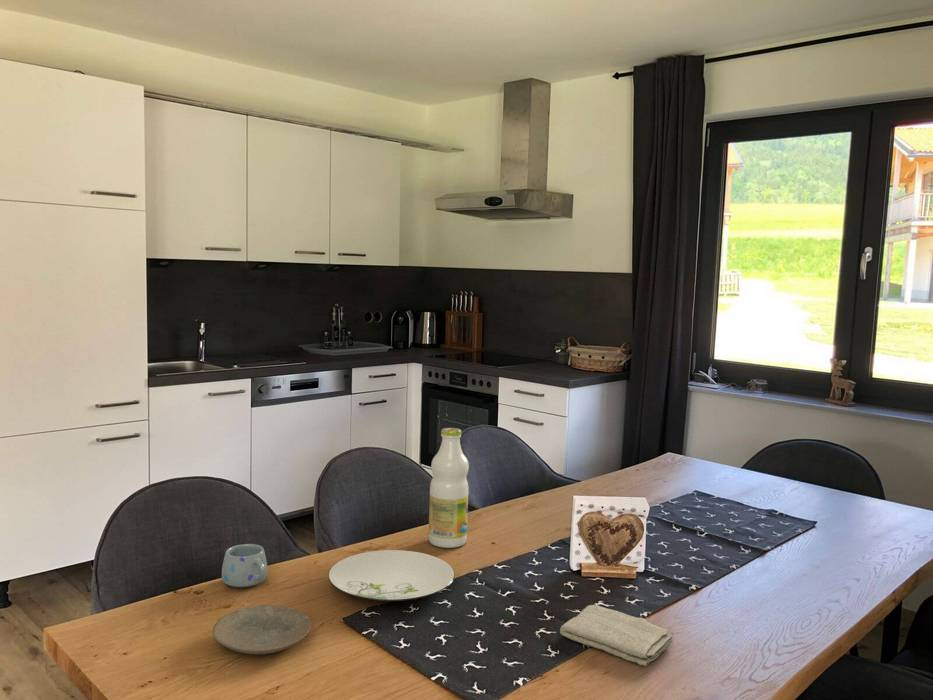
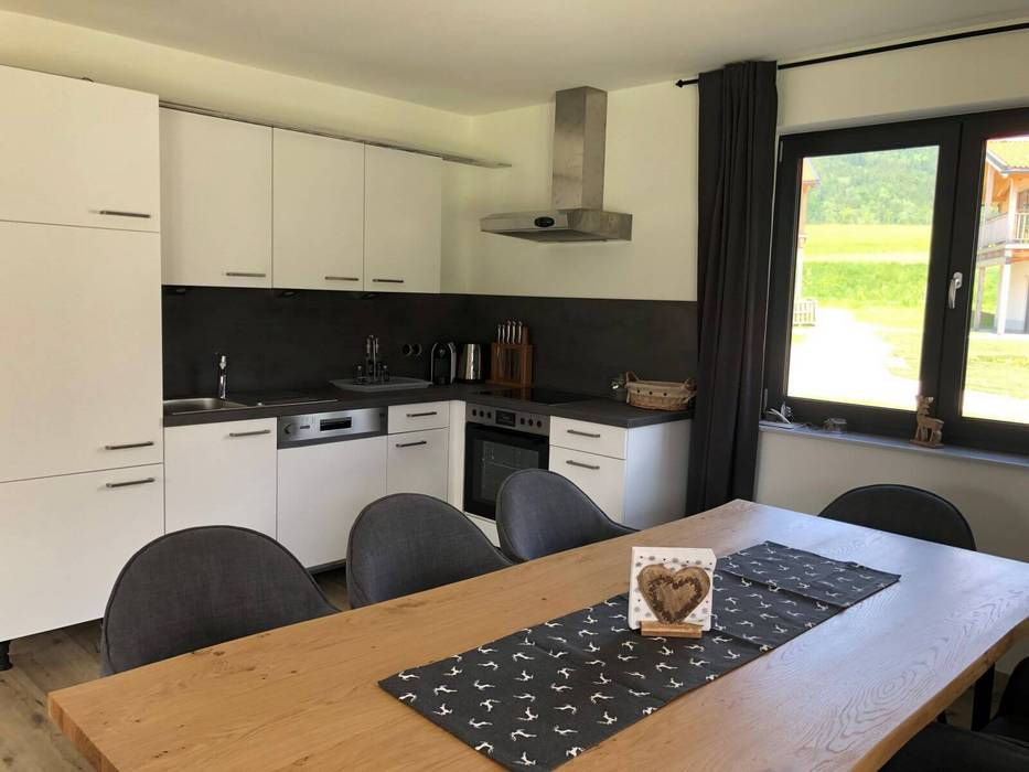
- washcloth [559,604,674,667]
- plate [212,604,312,655]
- plate [327,549,455,602]
- bottle [428,427,470,549]
- mug [221,543,269,588]
